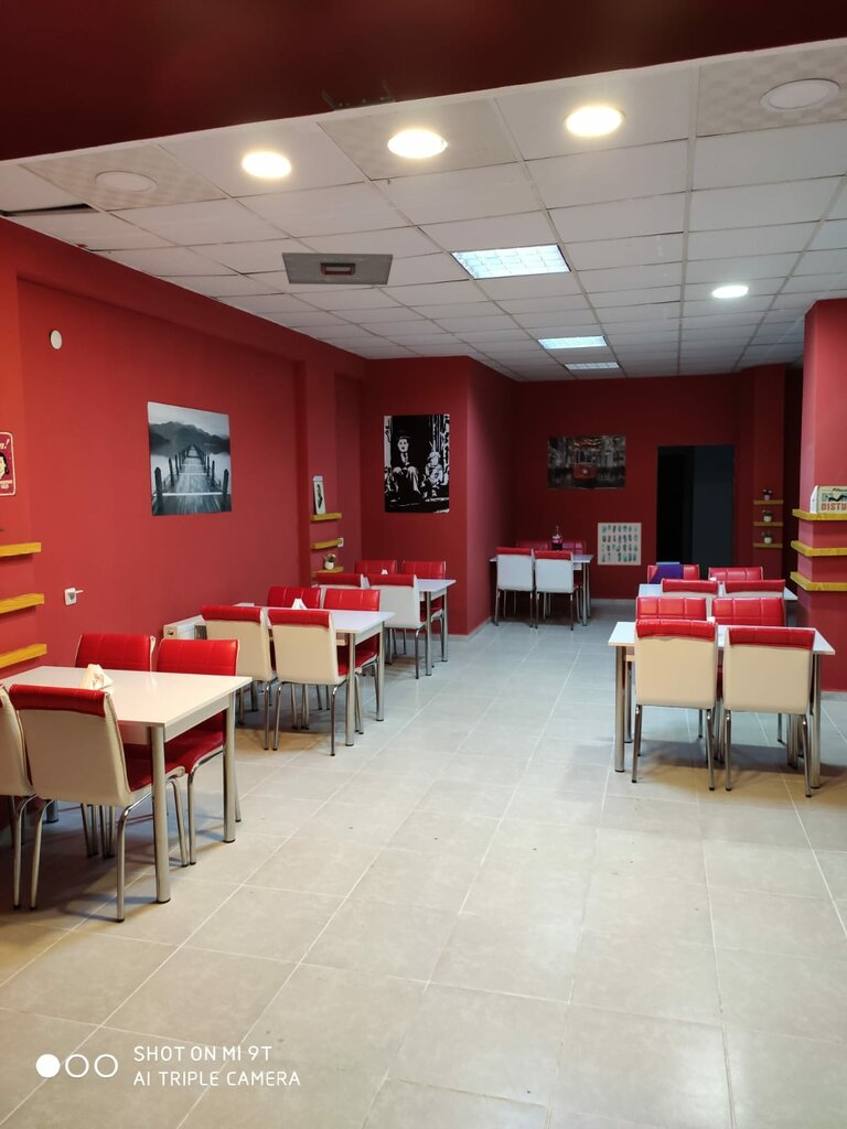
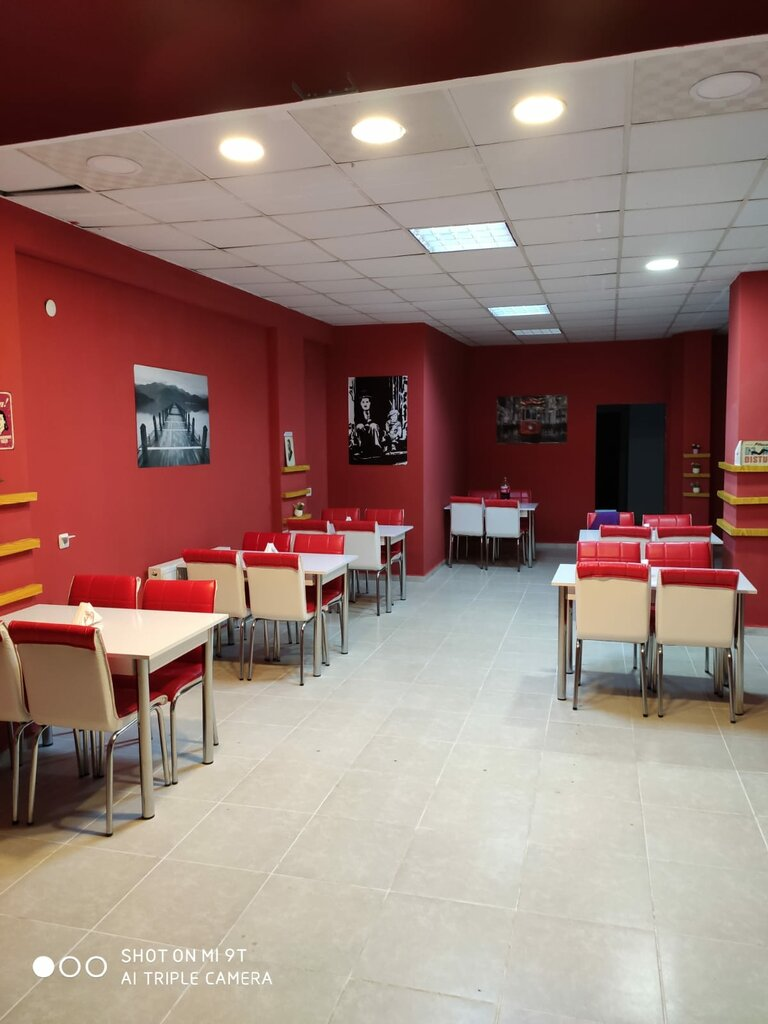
- wall art [597,522,642,566]
- ceiling vent [281,251,394,287]
